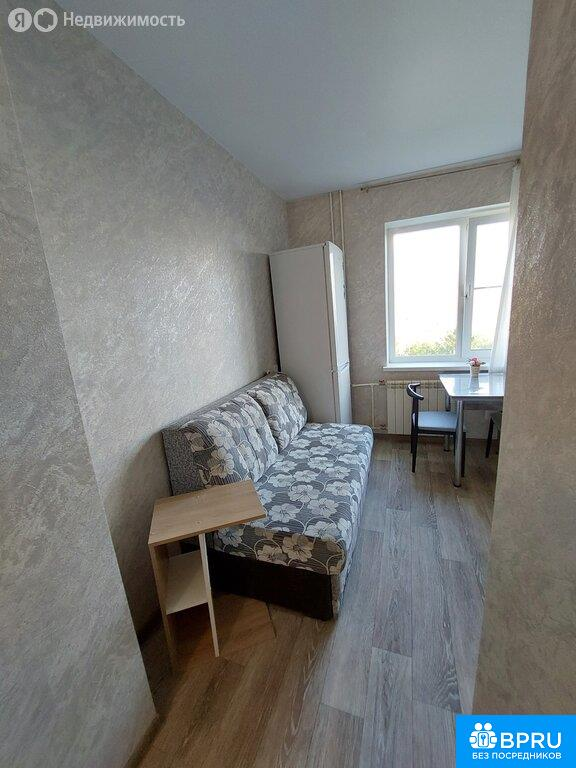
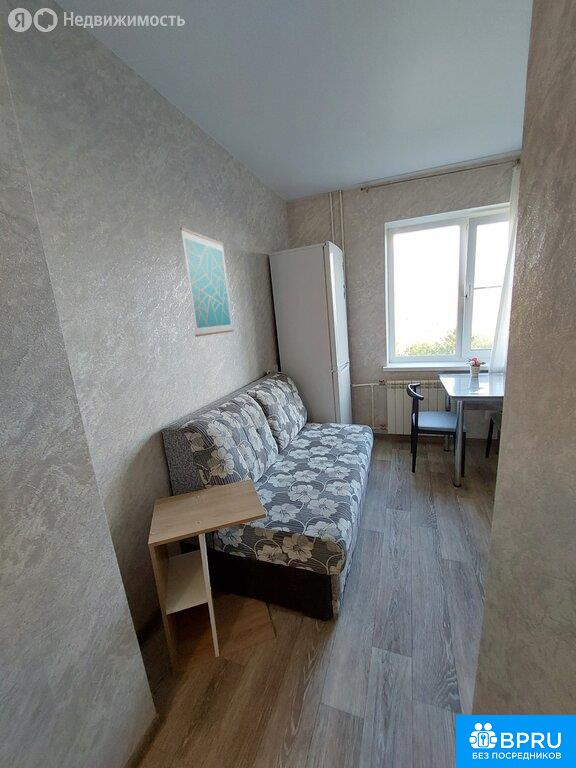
+ wall art [179,226,234,338]
